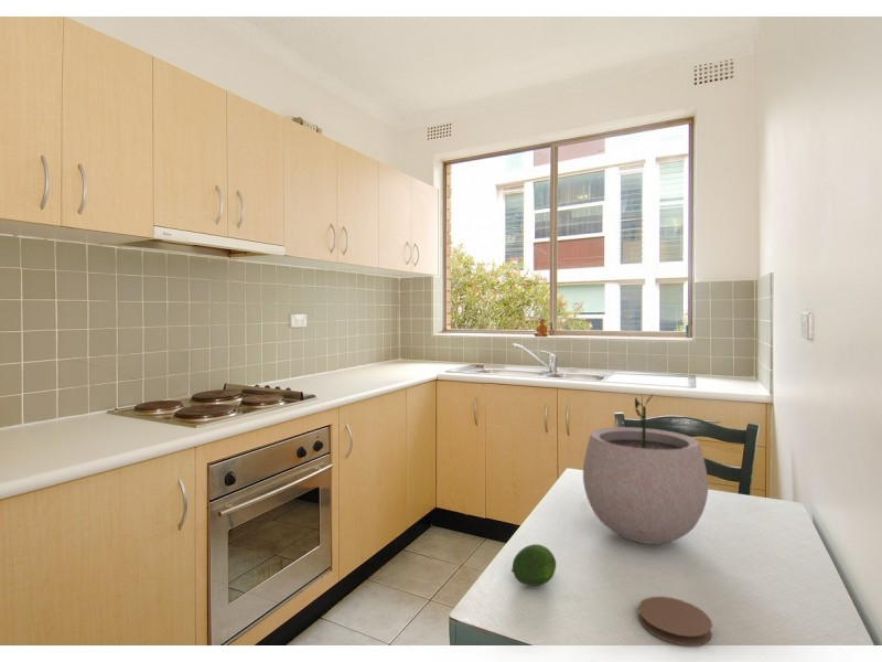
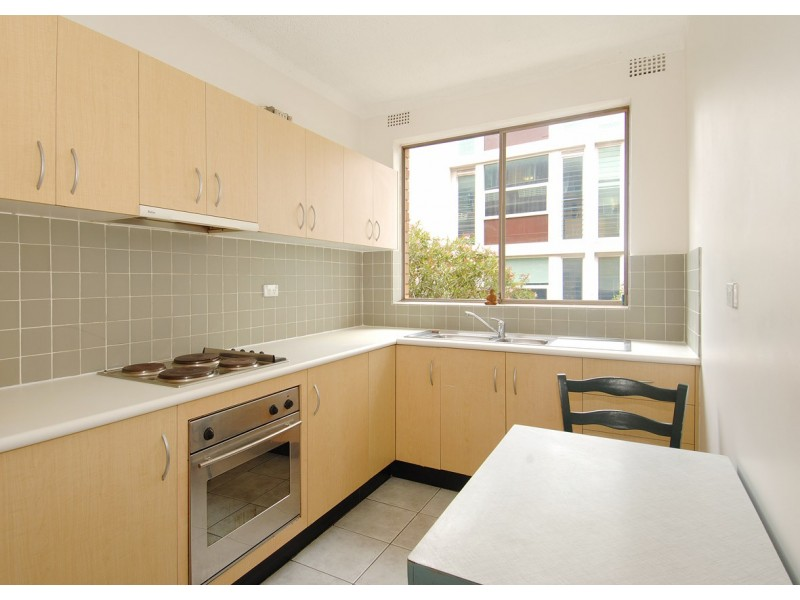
- coaster [637,596,713,647]
- fruit [510,543,557,587]
- plant pot [582,393,709,545]
